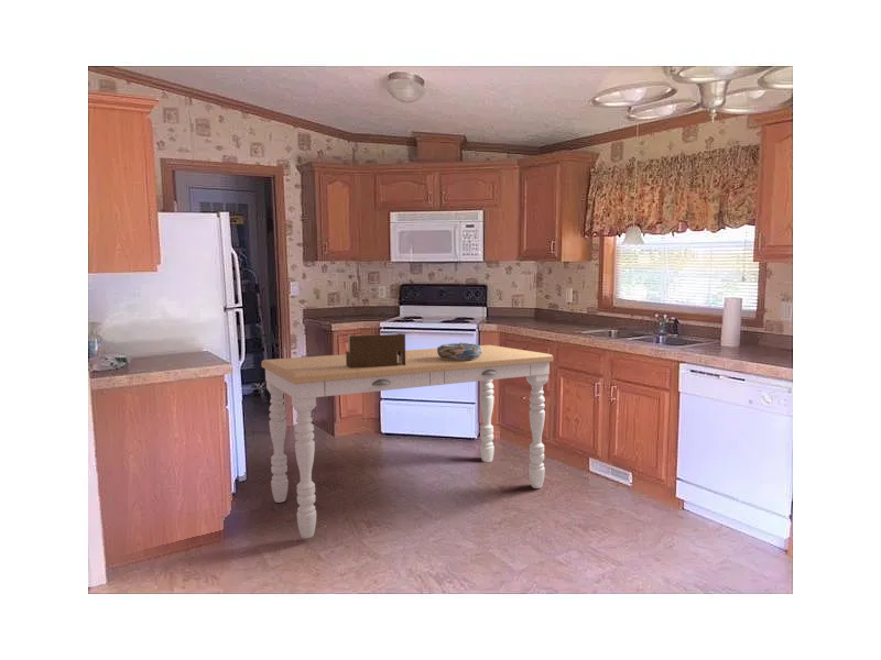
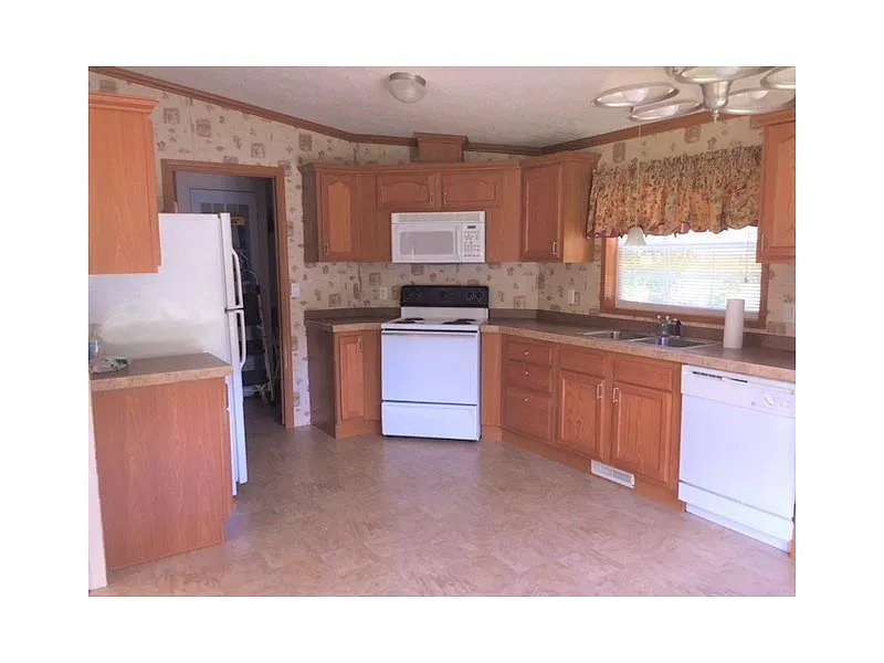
- decorative bowl [436,341,482,360]
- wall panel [345,332,406,369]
- dining table [260,344,554,539]
